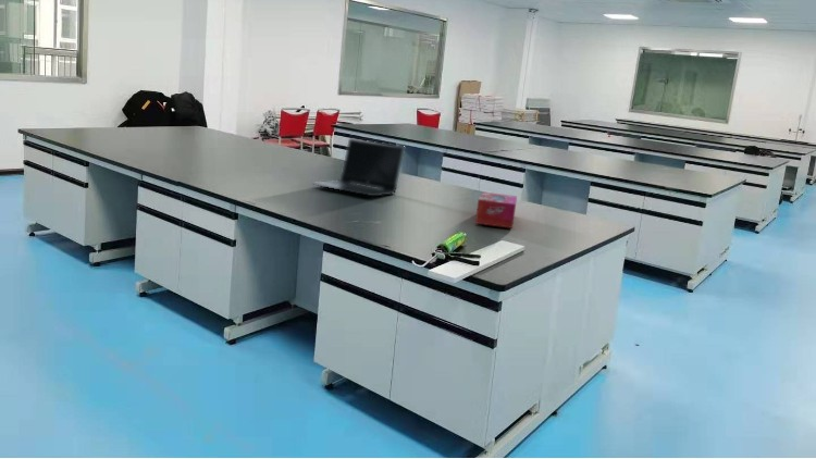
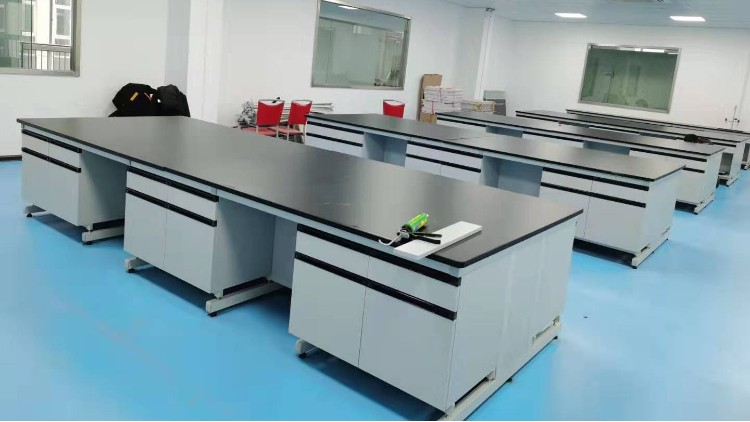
- tissue box [474,190,518,230]
- laptop computer [311,137,406,197]
